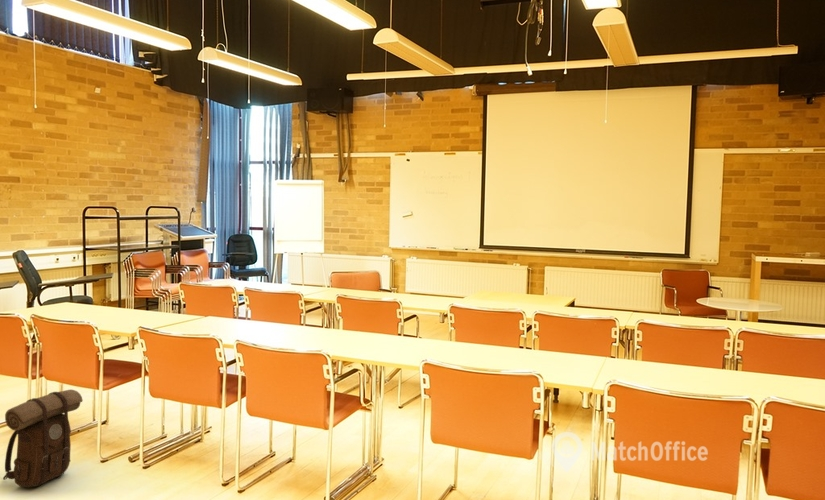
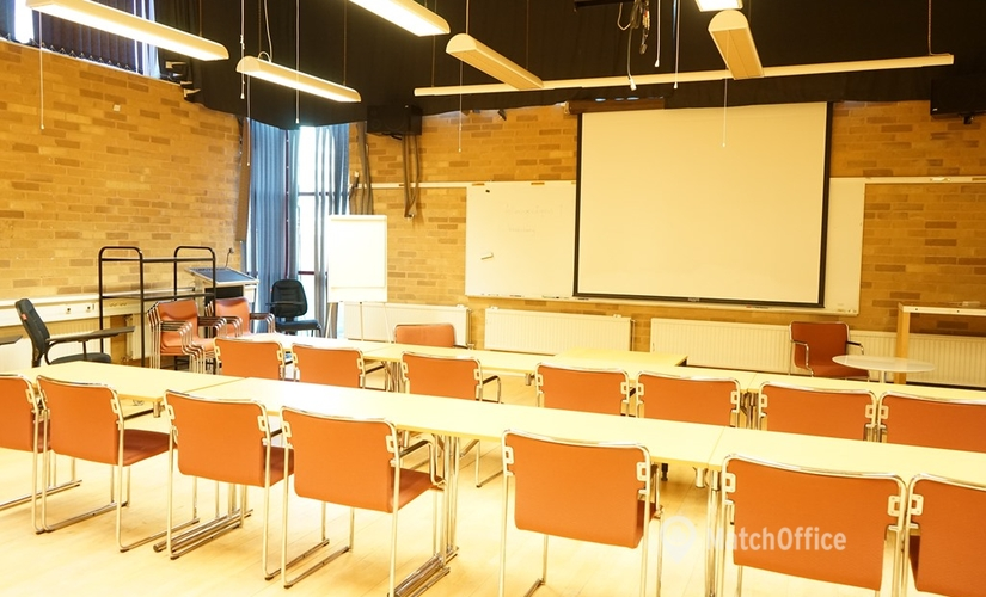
- backpack [2,389,84,488]
